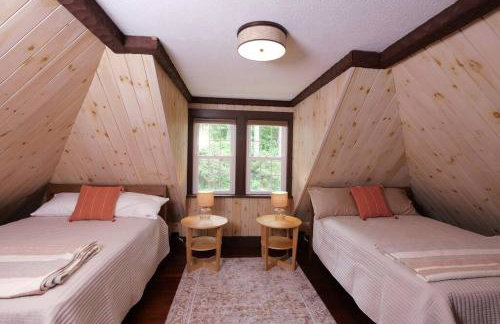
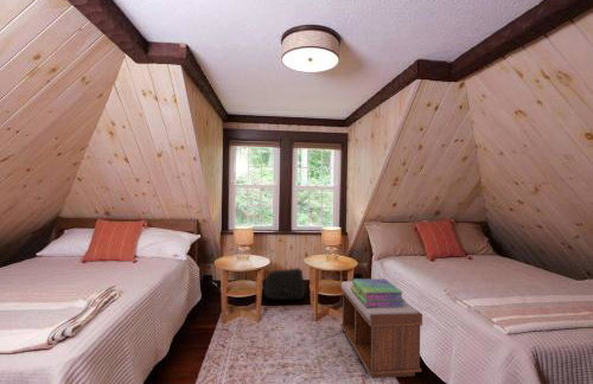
+ stack of books [351,277,407,307]
+ backpack [262,267,306,301]
+ bench [339,280,423,379]
